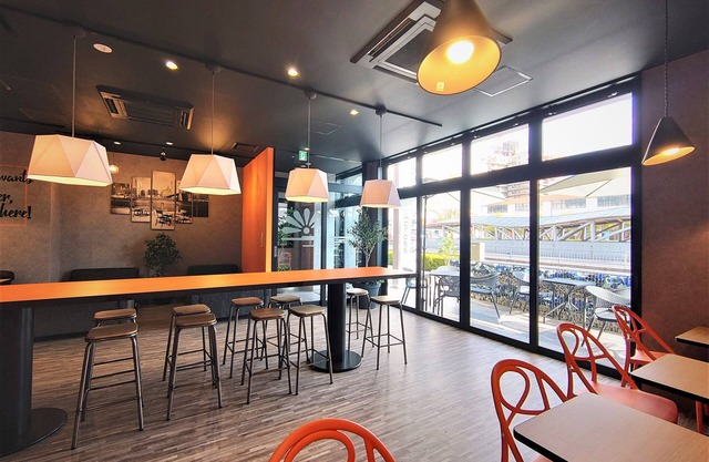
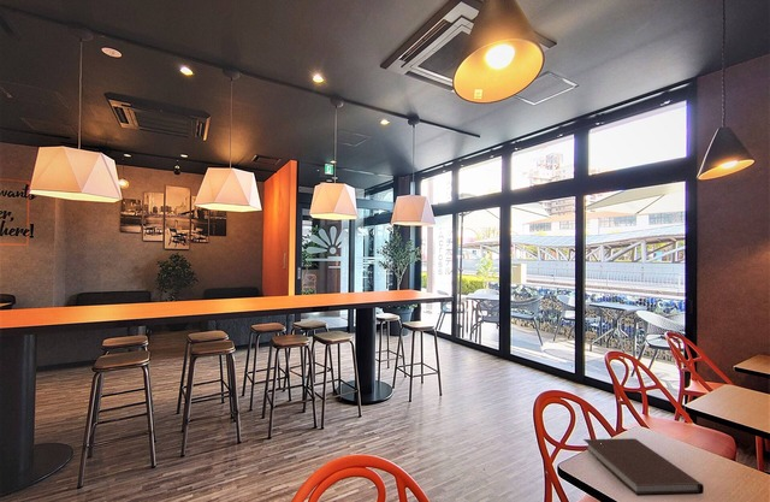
+ notebook [582,437,705,497]
